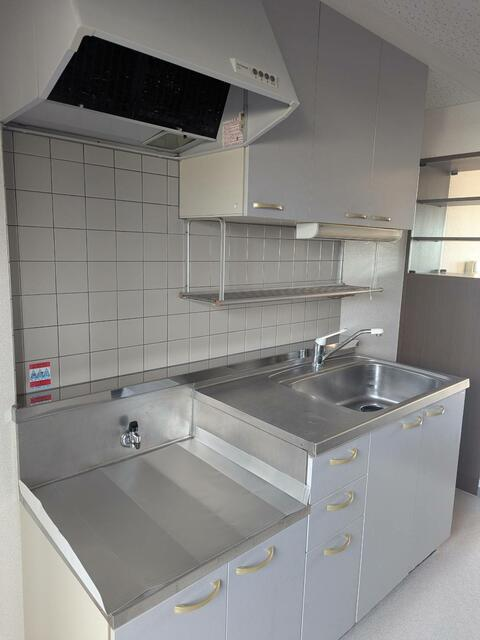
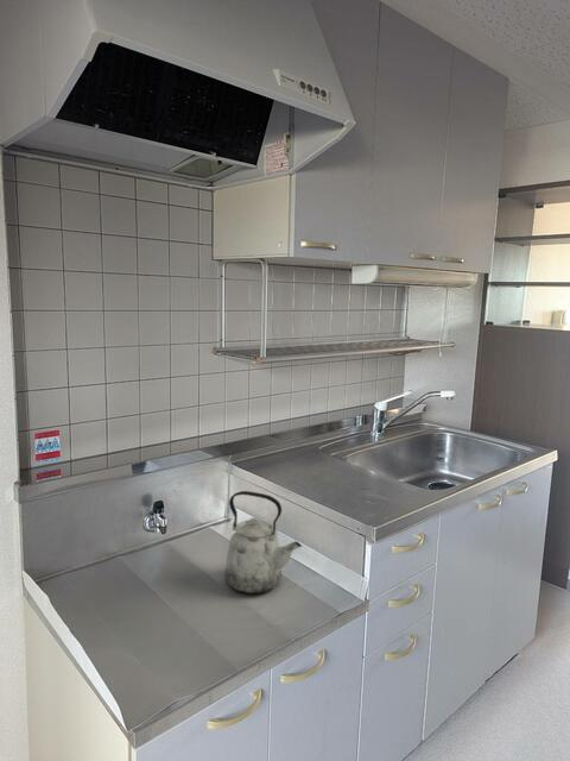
+ kettle [224,490,303,595]
